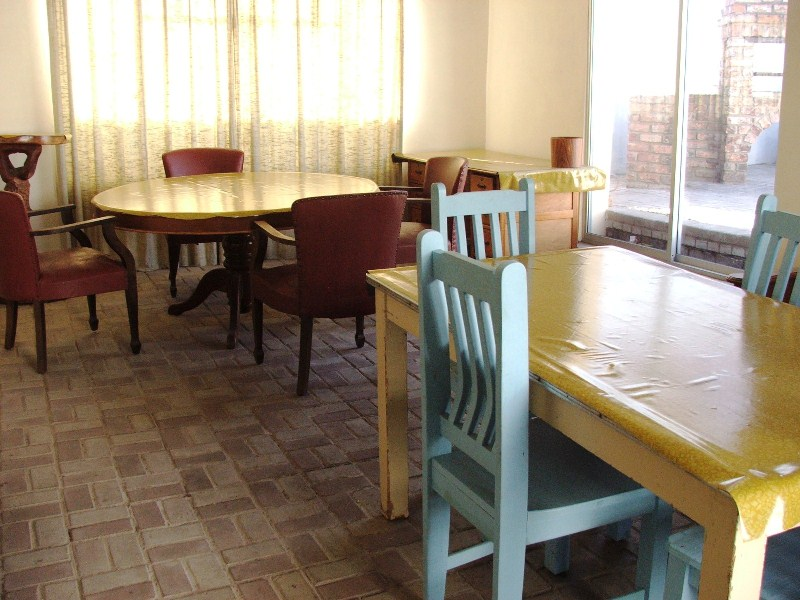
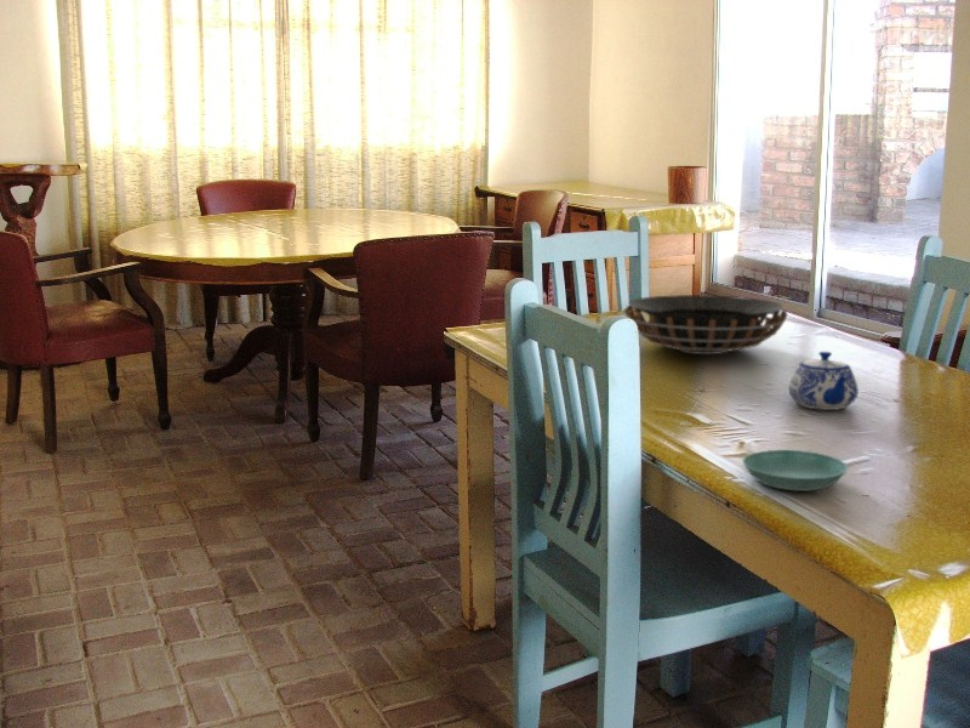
+ decorative bowl [623,294,789,356]
+ saucer [741,449,849,491]
+ teapot [788,351,860,411]
